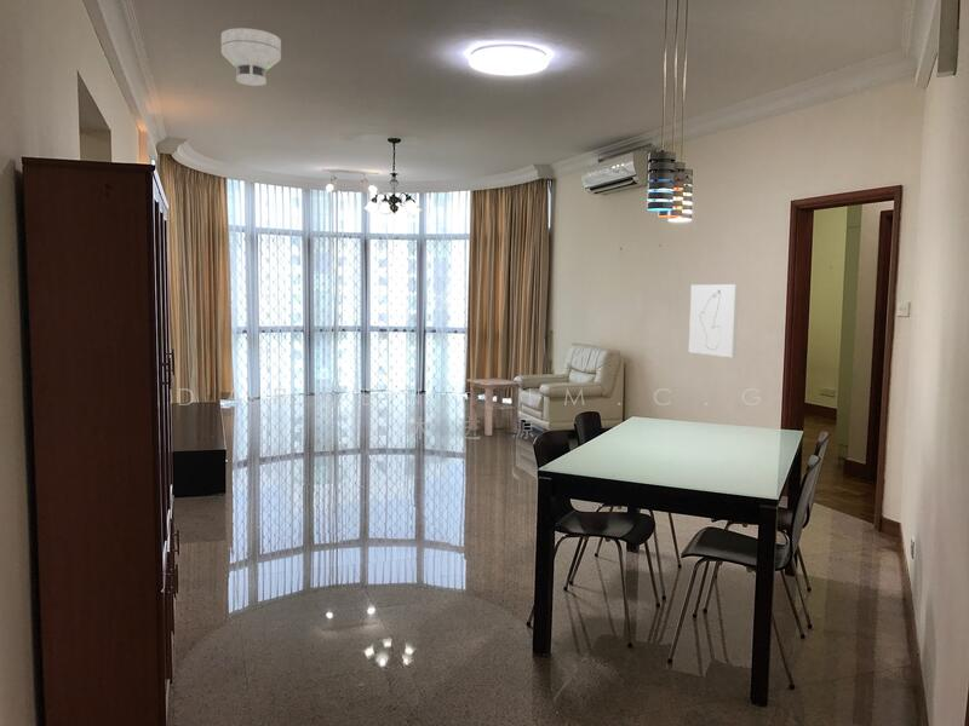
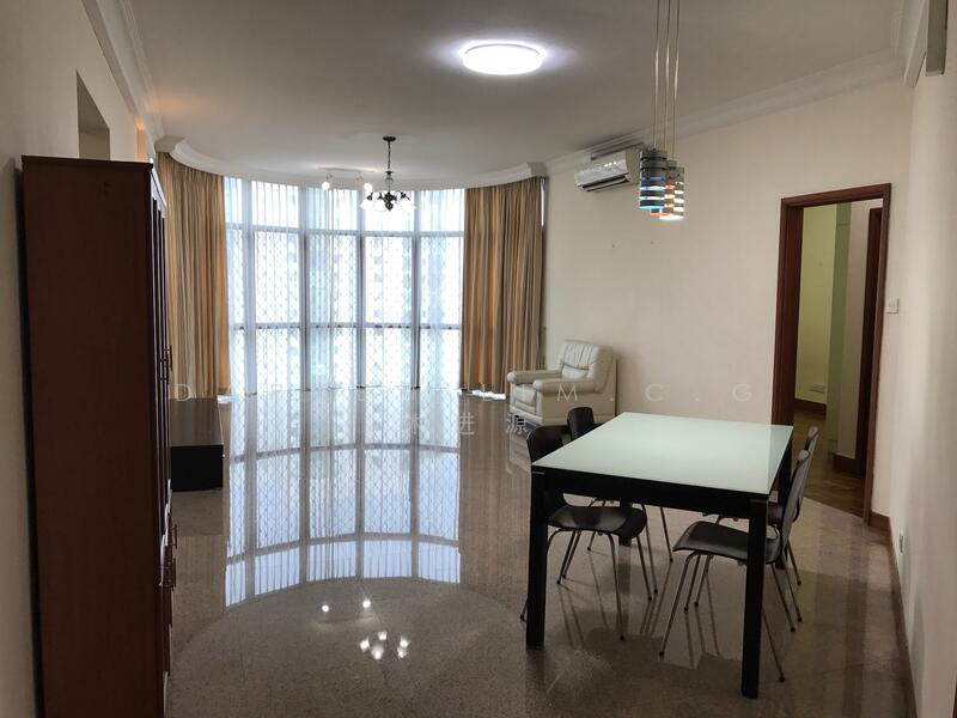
- wall art [688,283,740,358]
- smoke detector [220,27,282,87]
- side table [464,376,527,437]
